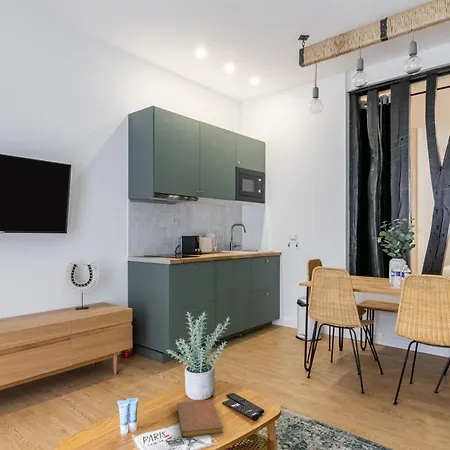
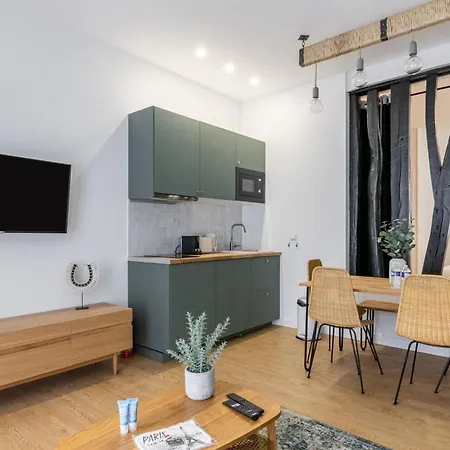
- notebook [176,399,224,438]
